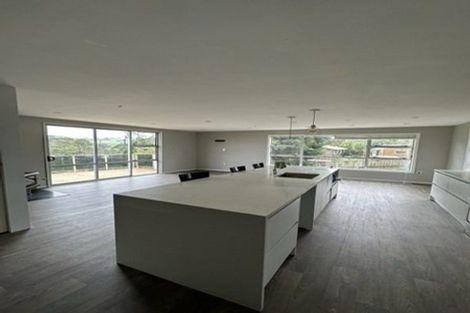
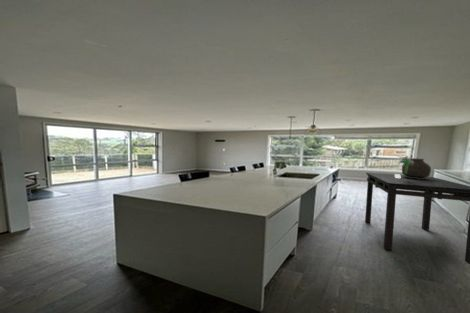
+ ceramic pot [401,157,432,179]
+ bouquet [394,155,414,178]
+ dining table [364,172,470,265]
